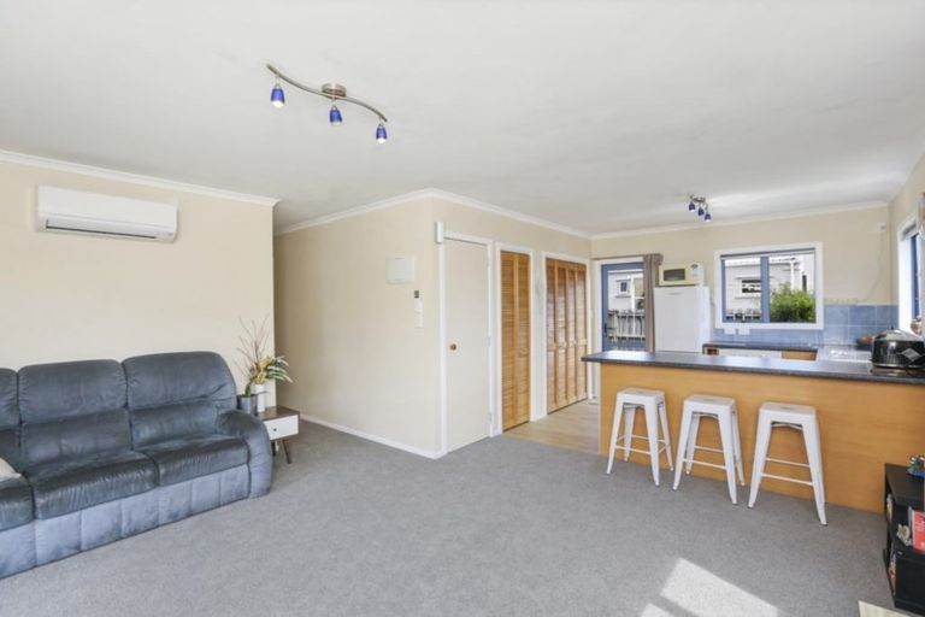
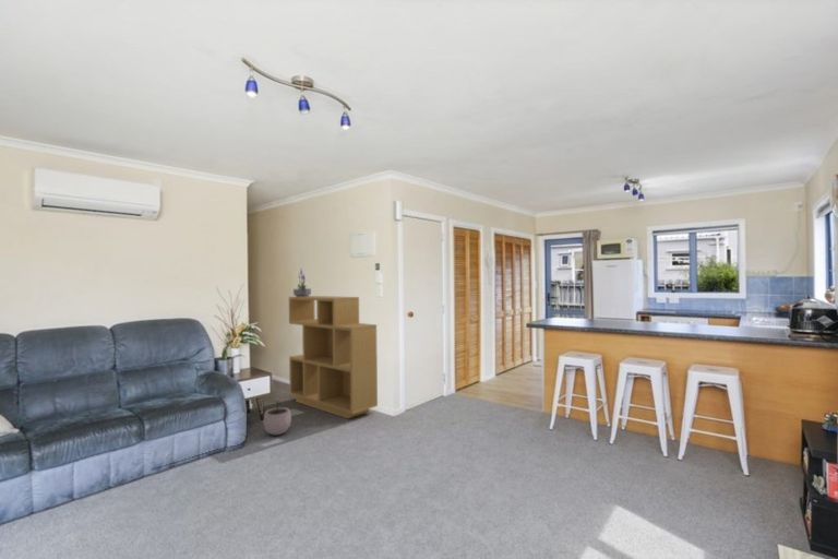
+ plant pot [262,401,292,437]
+ potted plant [292,269,312,297]
+ shelving unit [288,295,379,420]
